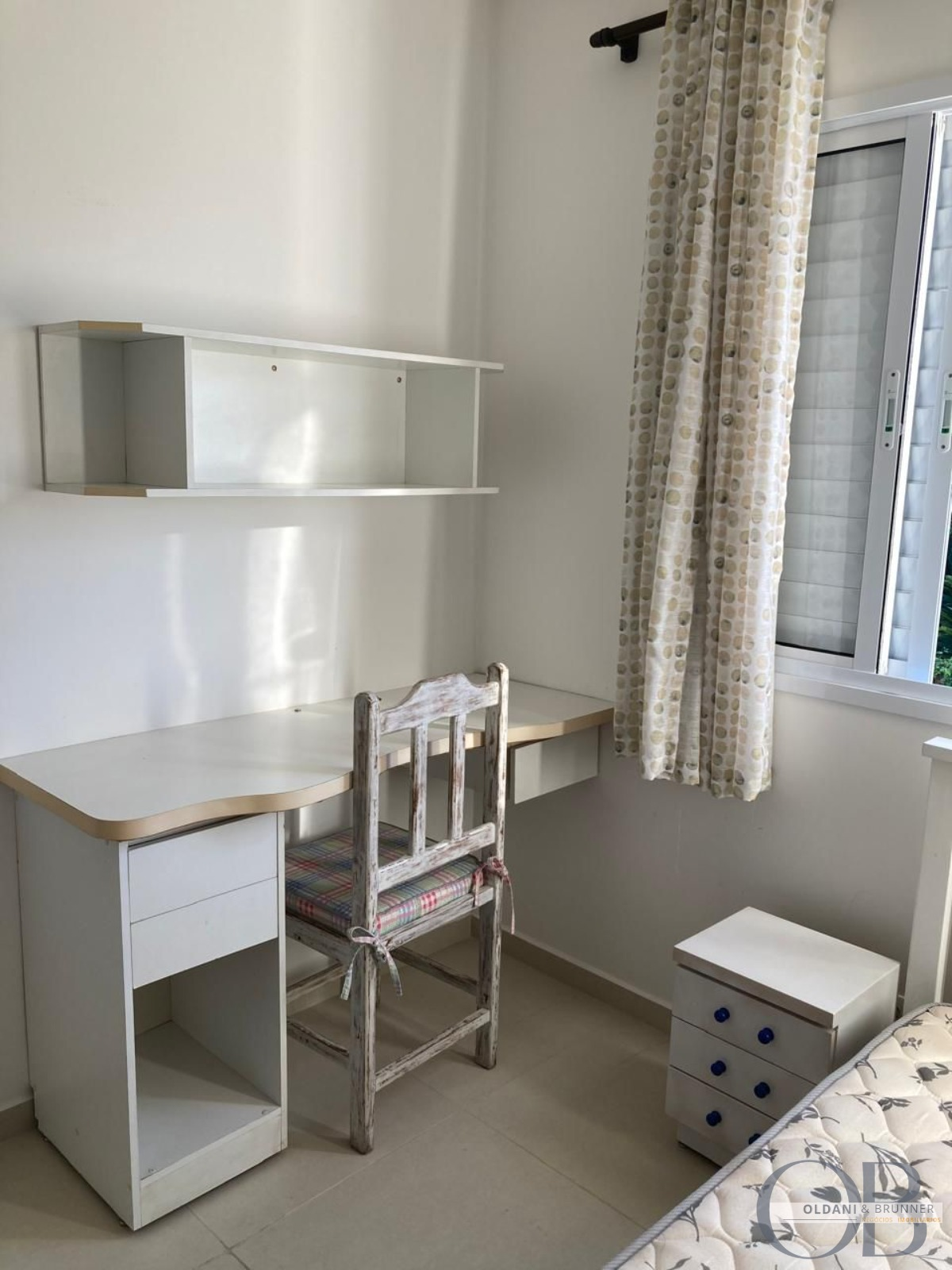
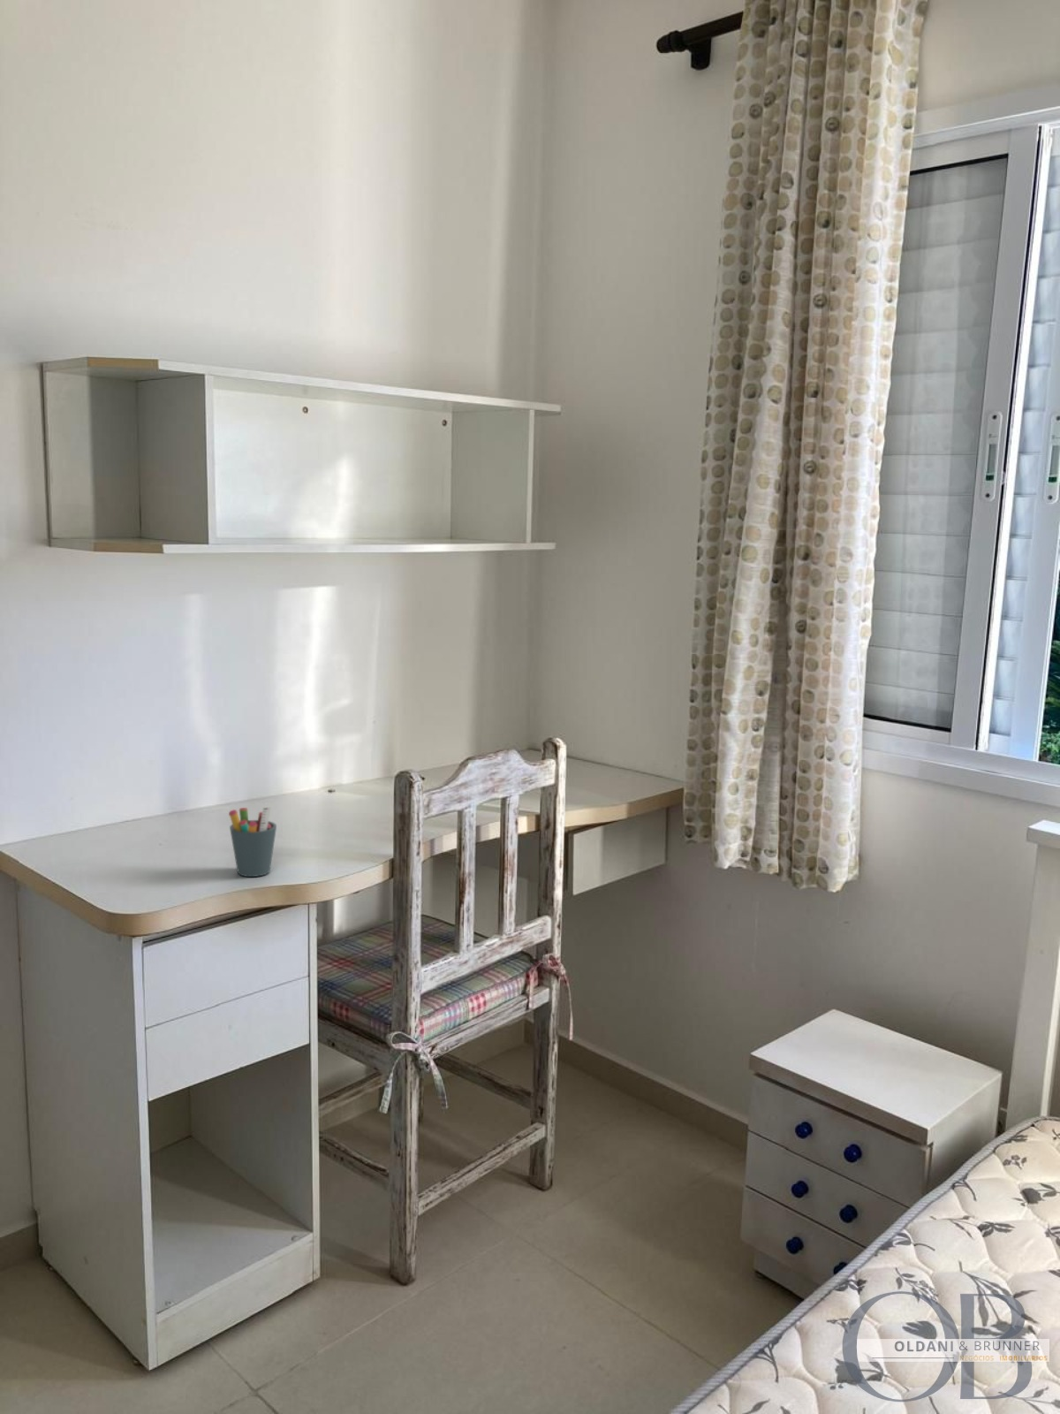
+ pen holder [228,805,277,877]
